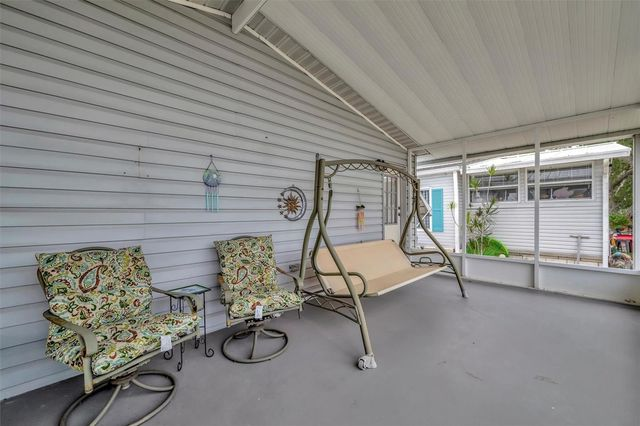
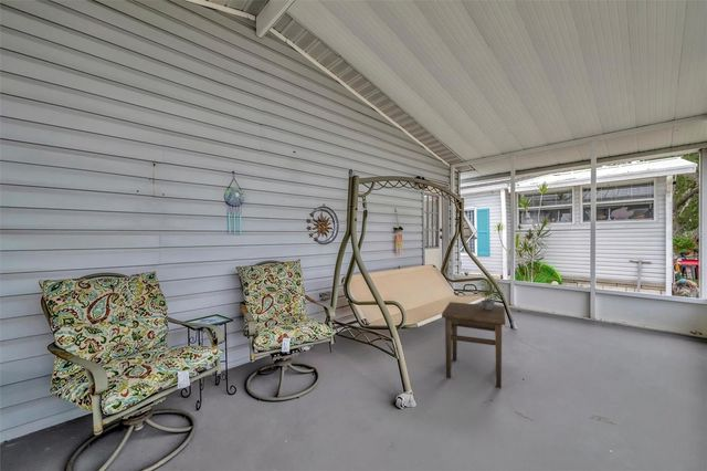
+ potted plant [477,276,506,310]
+ side table [441,301,506,389]
